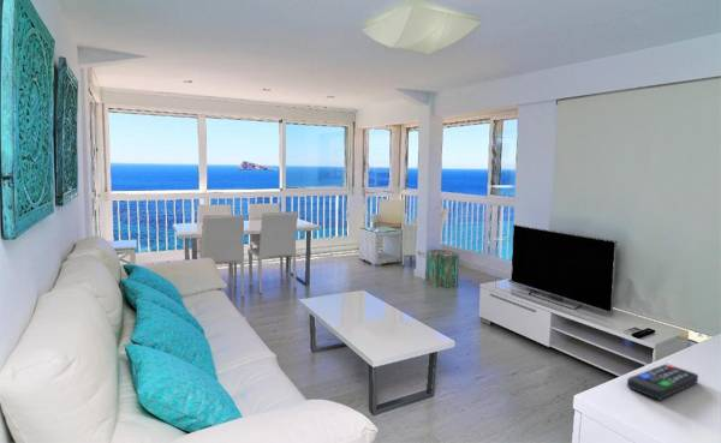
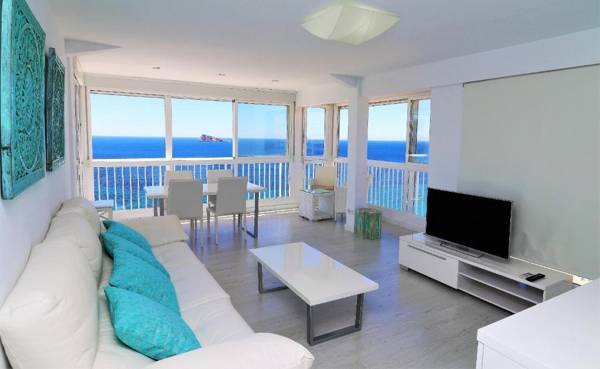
- remote control [626,363,699,401]
